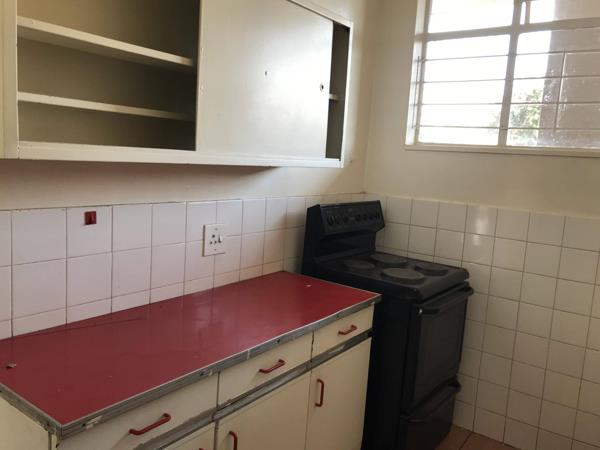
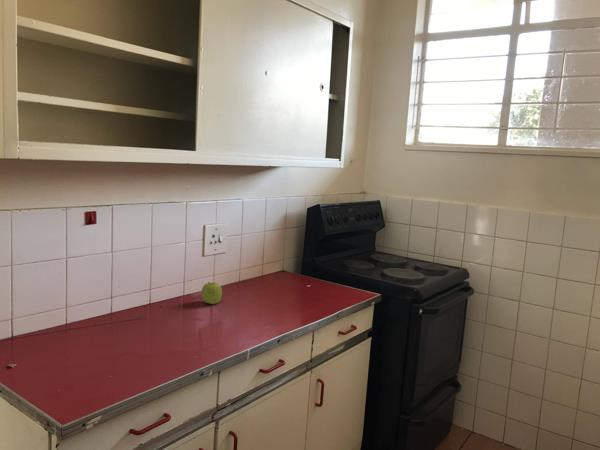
+ fruit [201,281,223,305]
